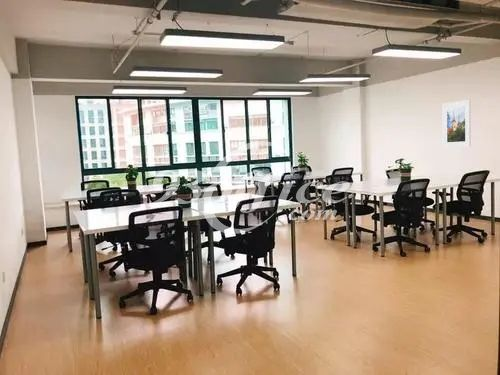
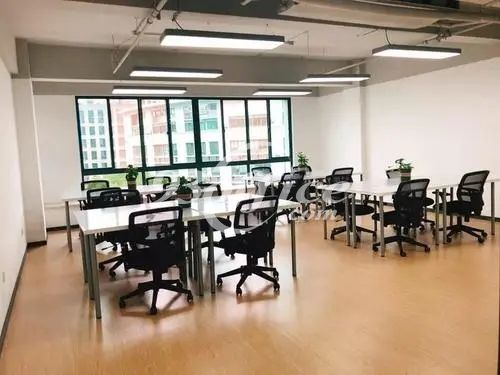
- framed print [442,99,471,148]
